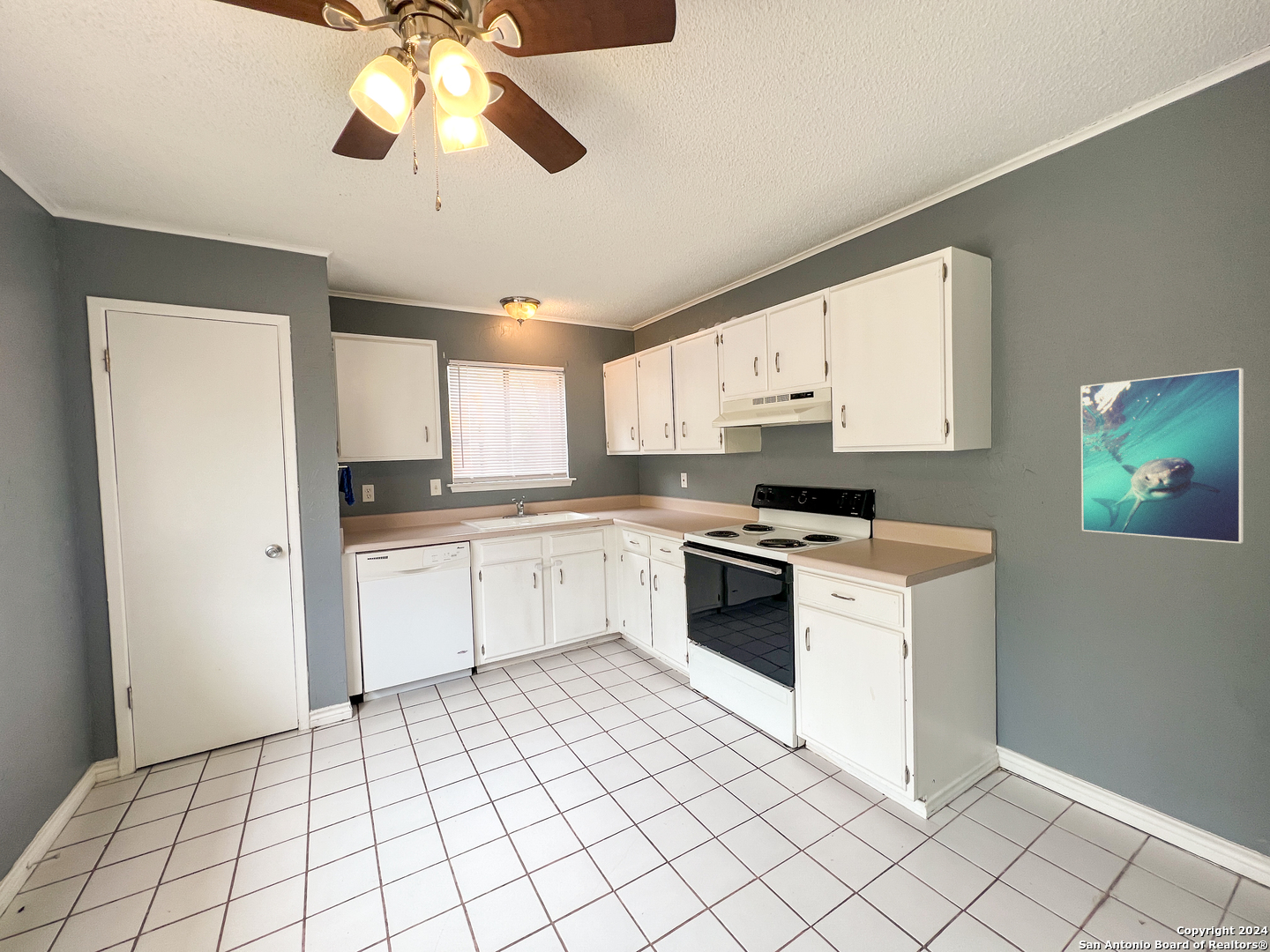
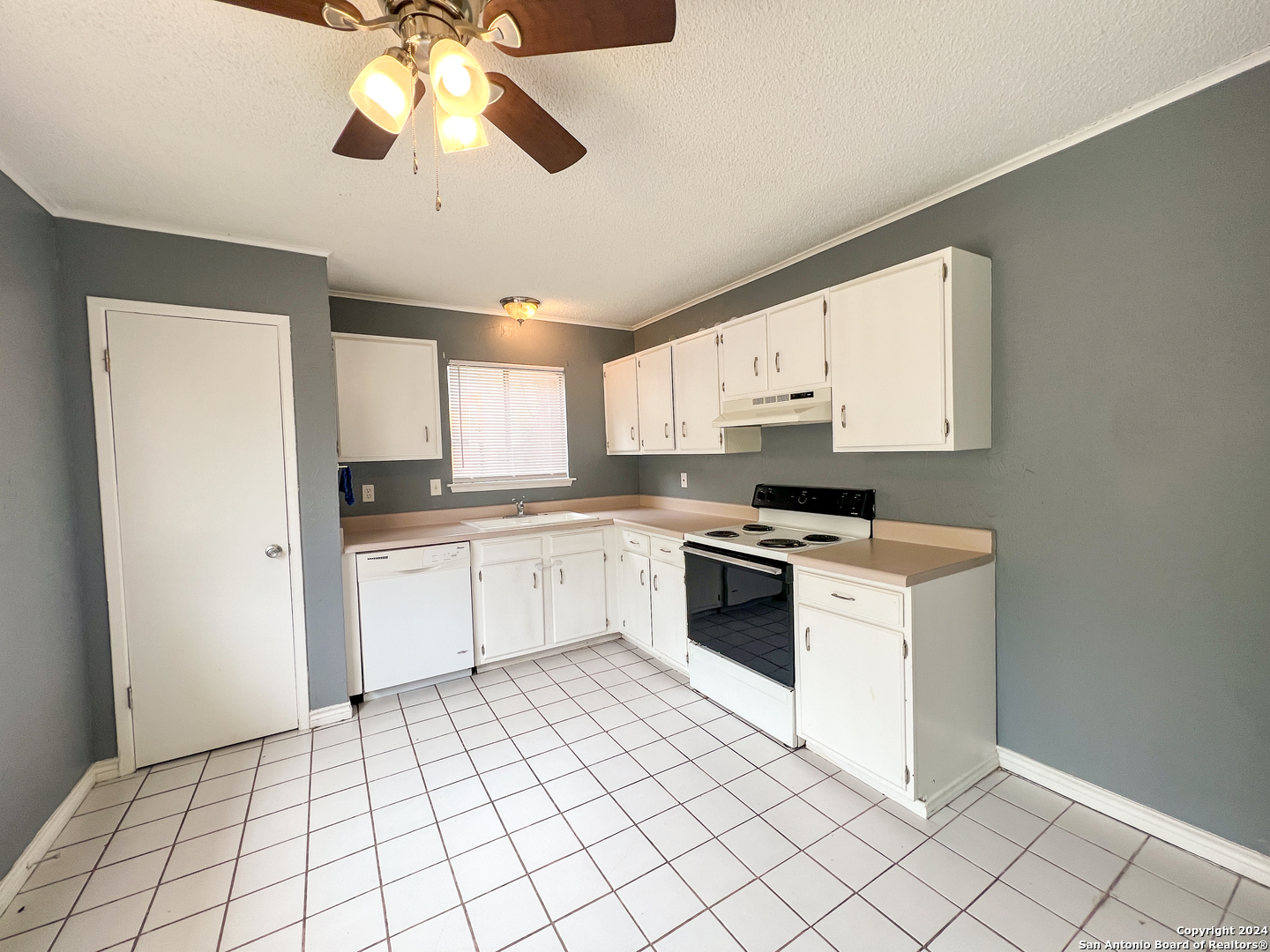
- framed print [1080,367,1244,544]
